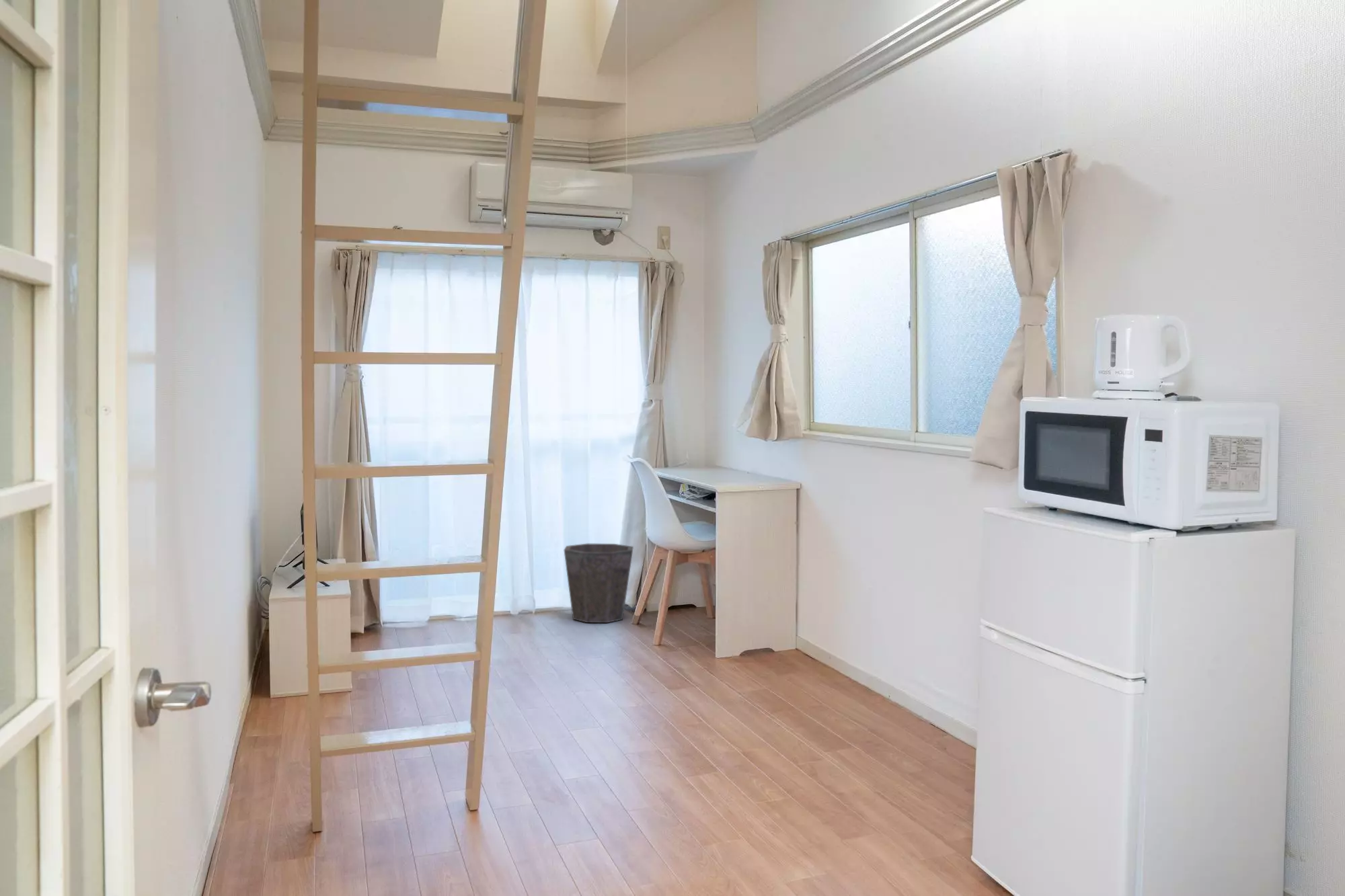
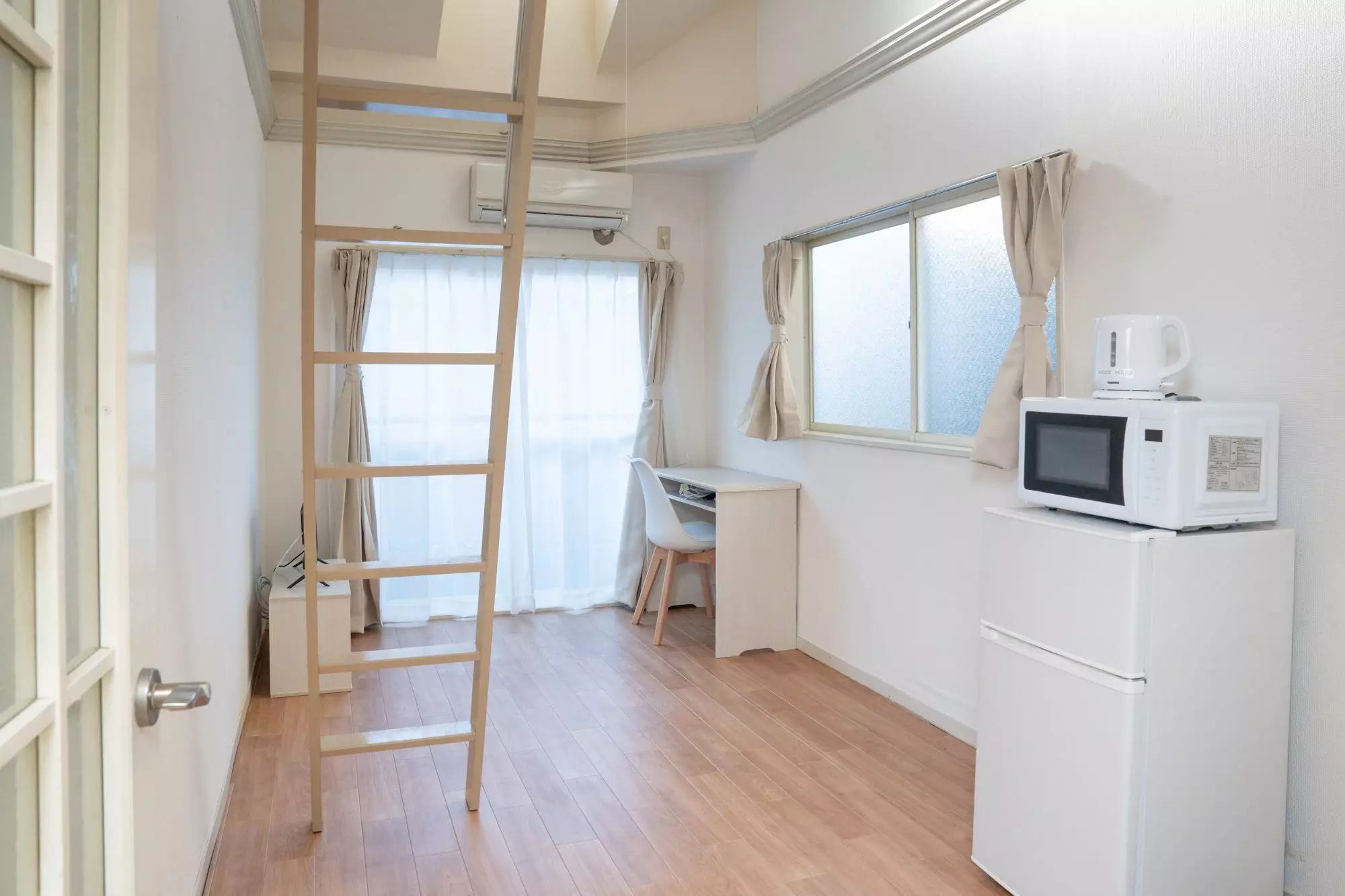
- waste bin [564,542,634,623]
